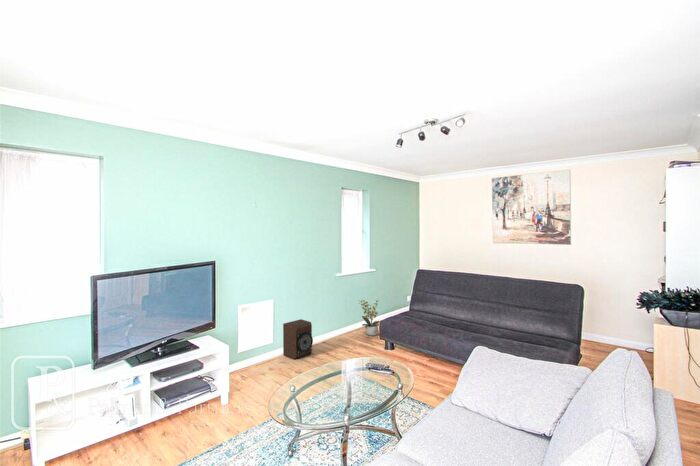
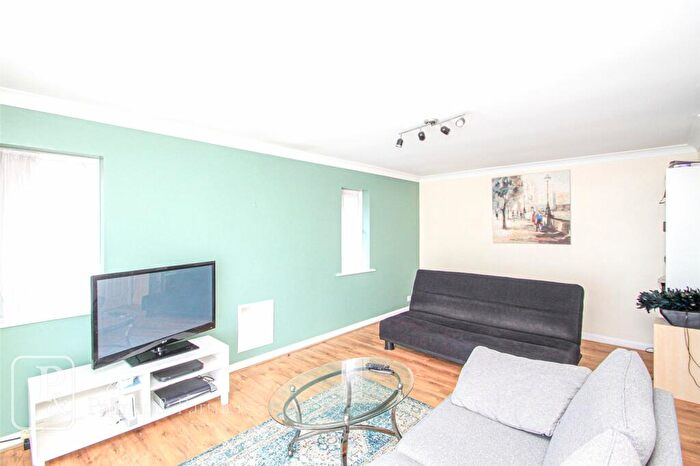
- speaker [282,318,314,360]
- potted plant [358,298,381,337]
